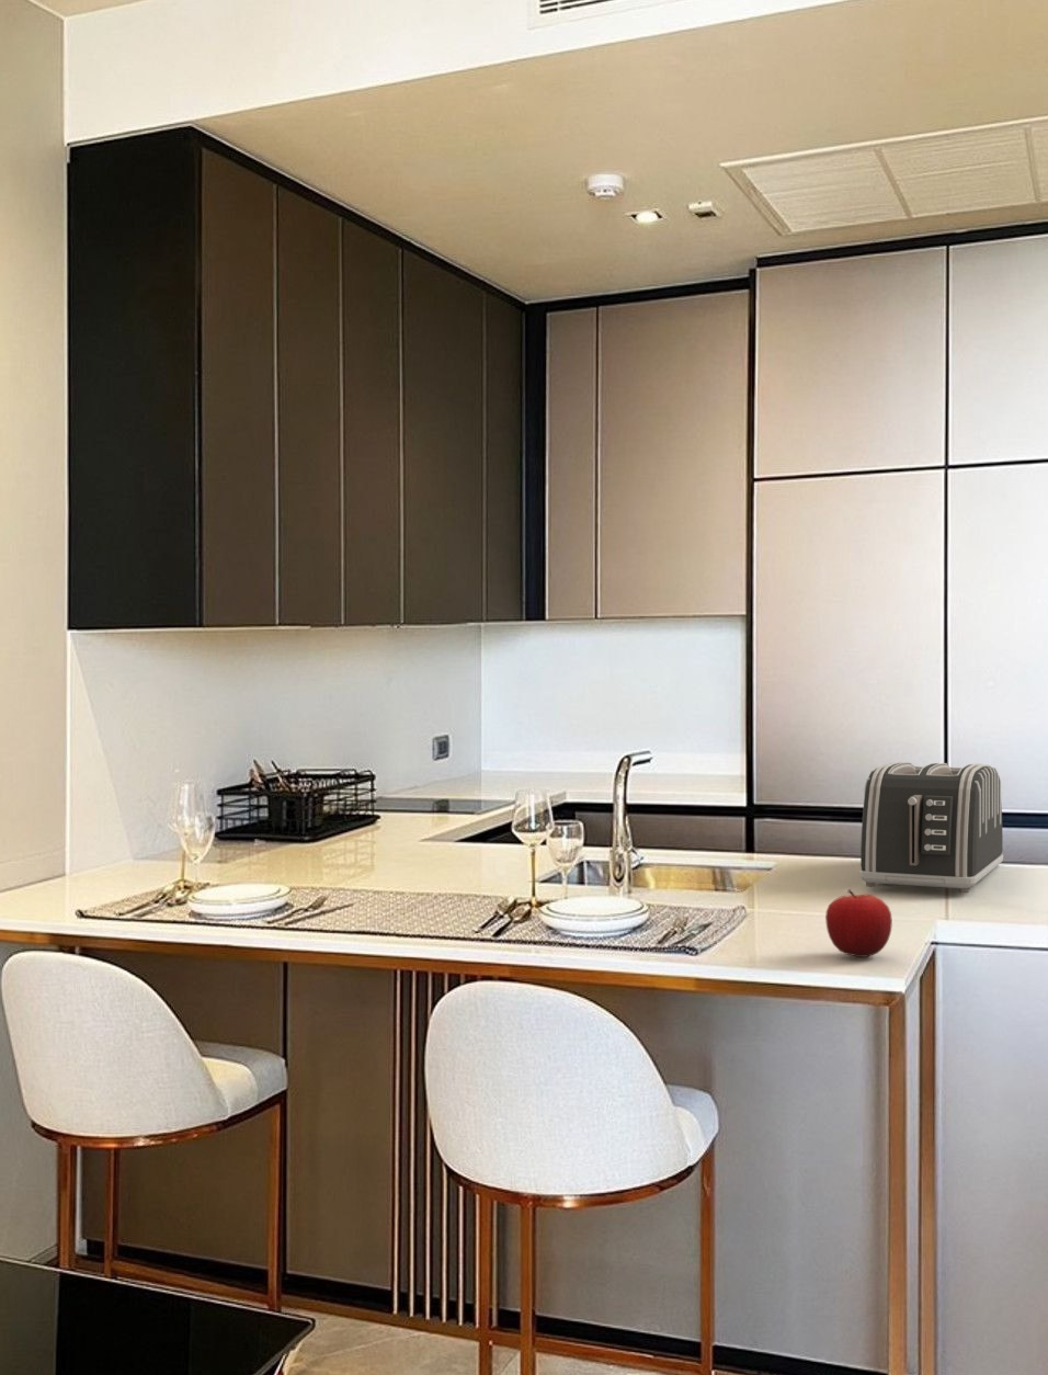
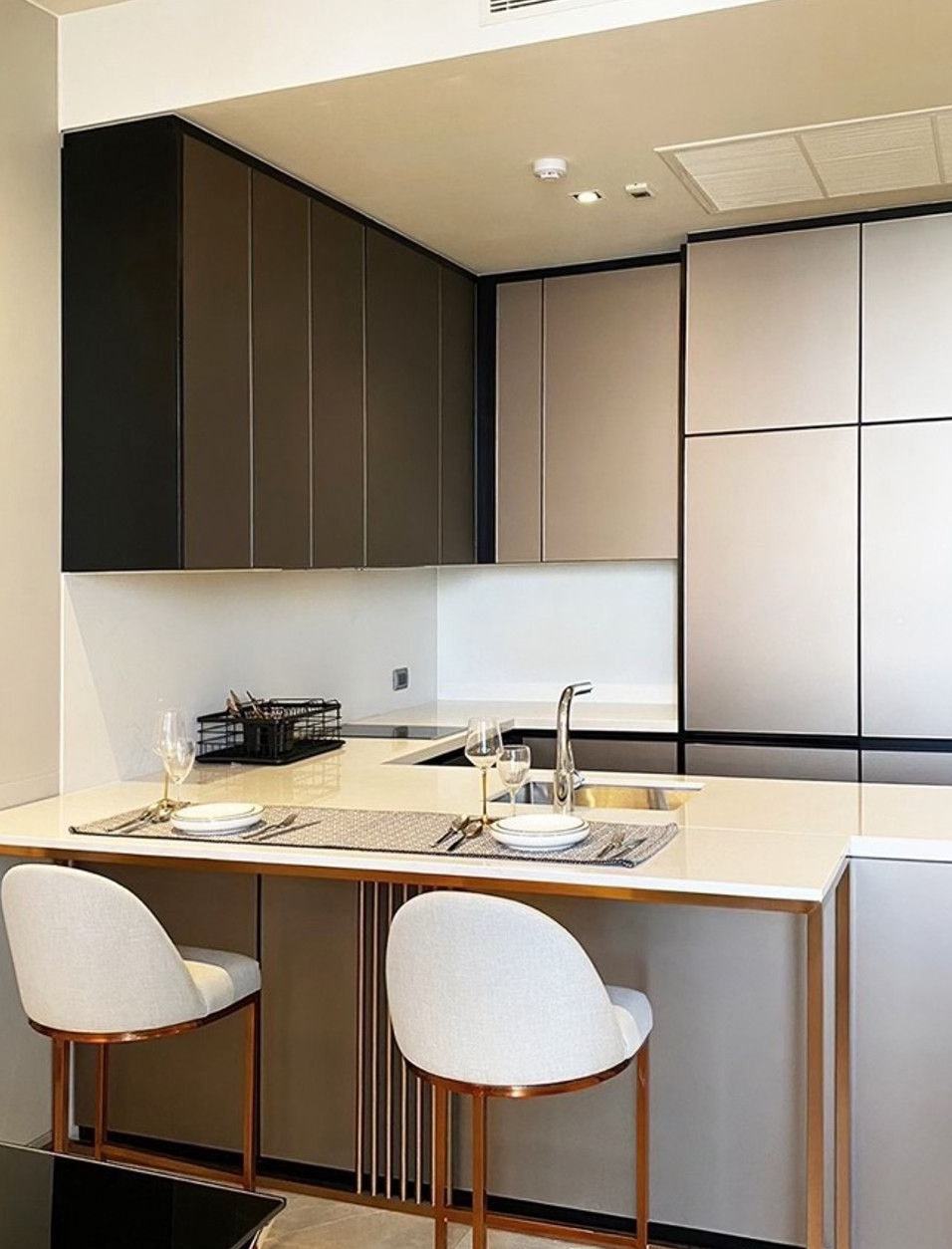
- toaster [859,761,1004,894]
- fruit [825,888,894,959]
